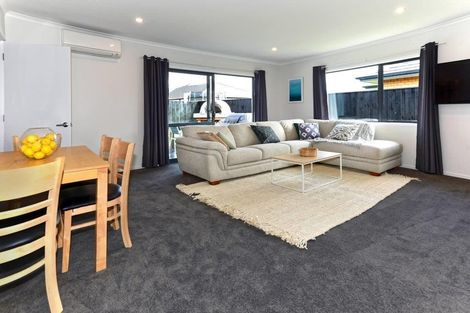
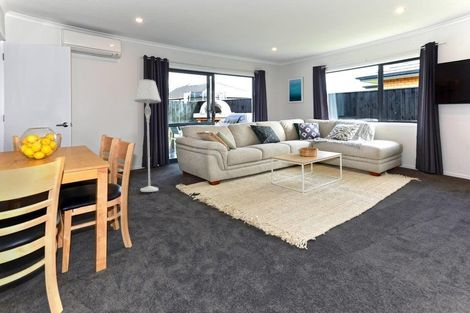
+ floor lamp [133,79,162,193]
